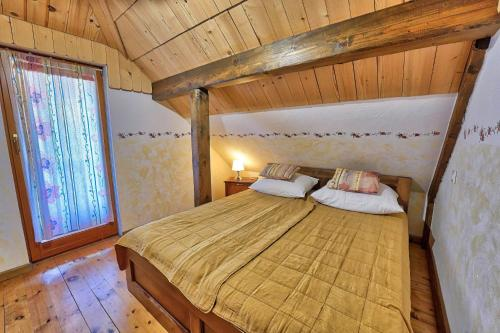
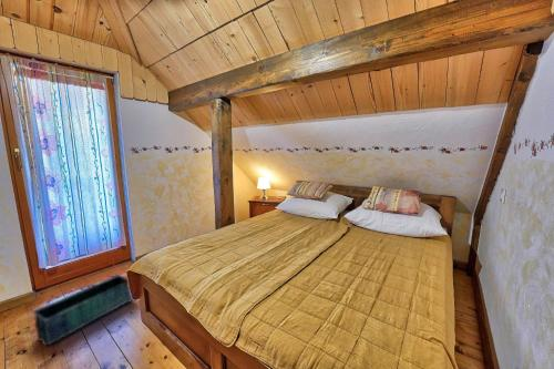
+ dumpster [32,274,134,347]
